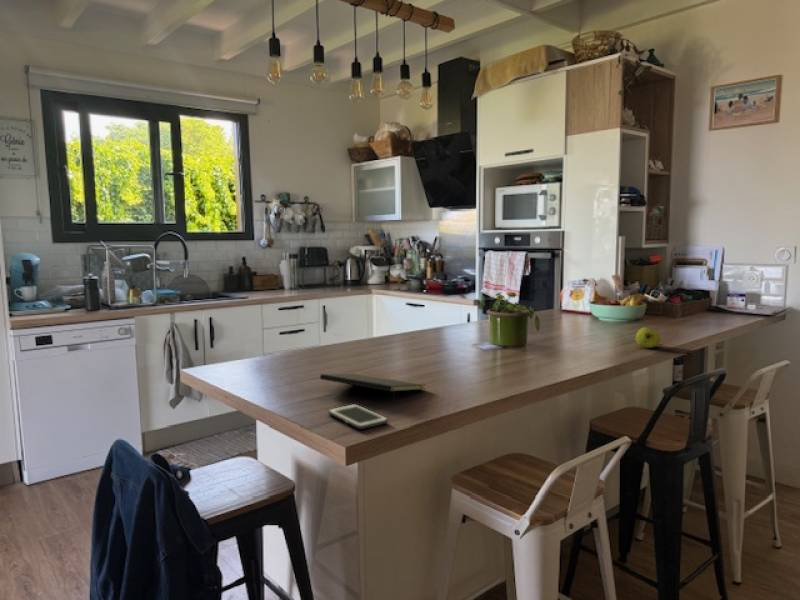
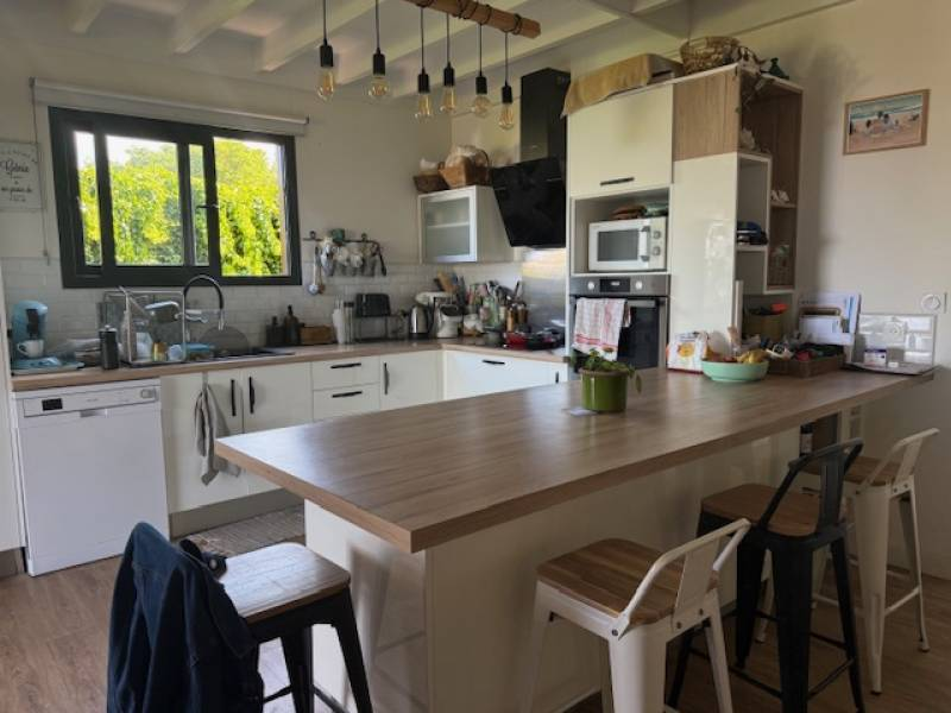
- fruit [635,327,664,349]
- notepad [319,372,427,406]
- cell phone [327,403,389,430]
